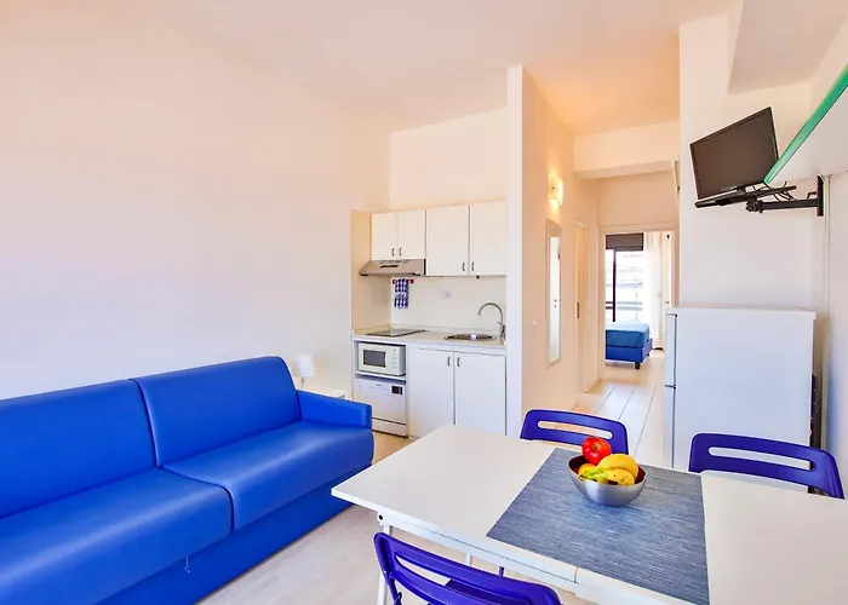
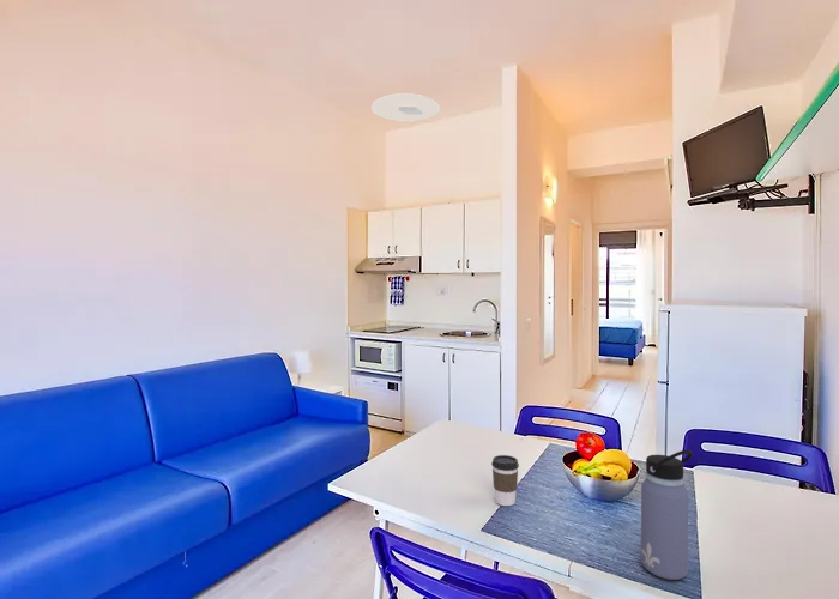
+ ceiling light [370,92,441,123]
+ water bottle [640,448,694,581]
+ coffee cup [490,454,520,507]
